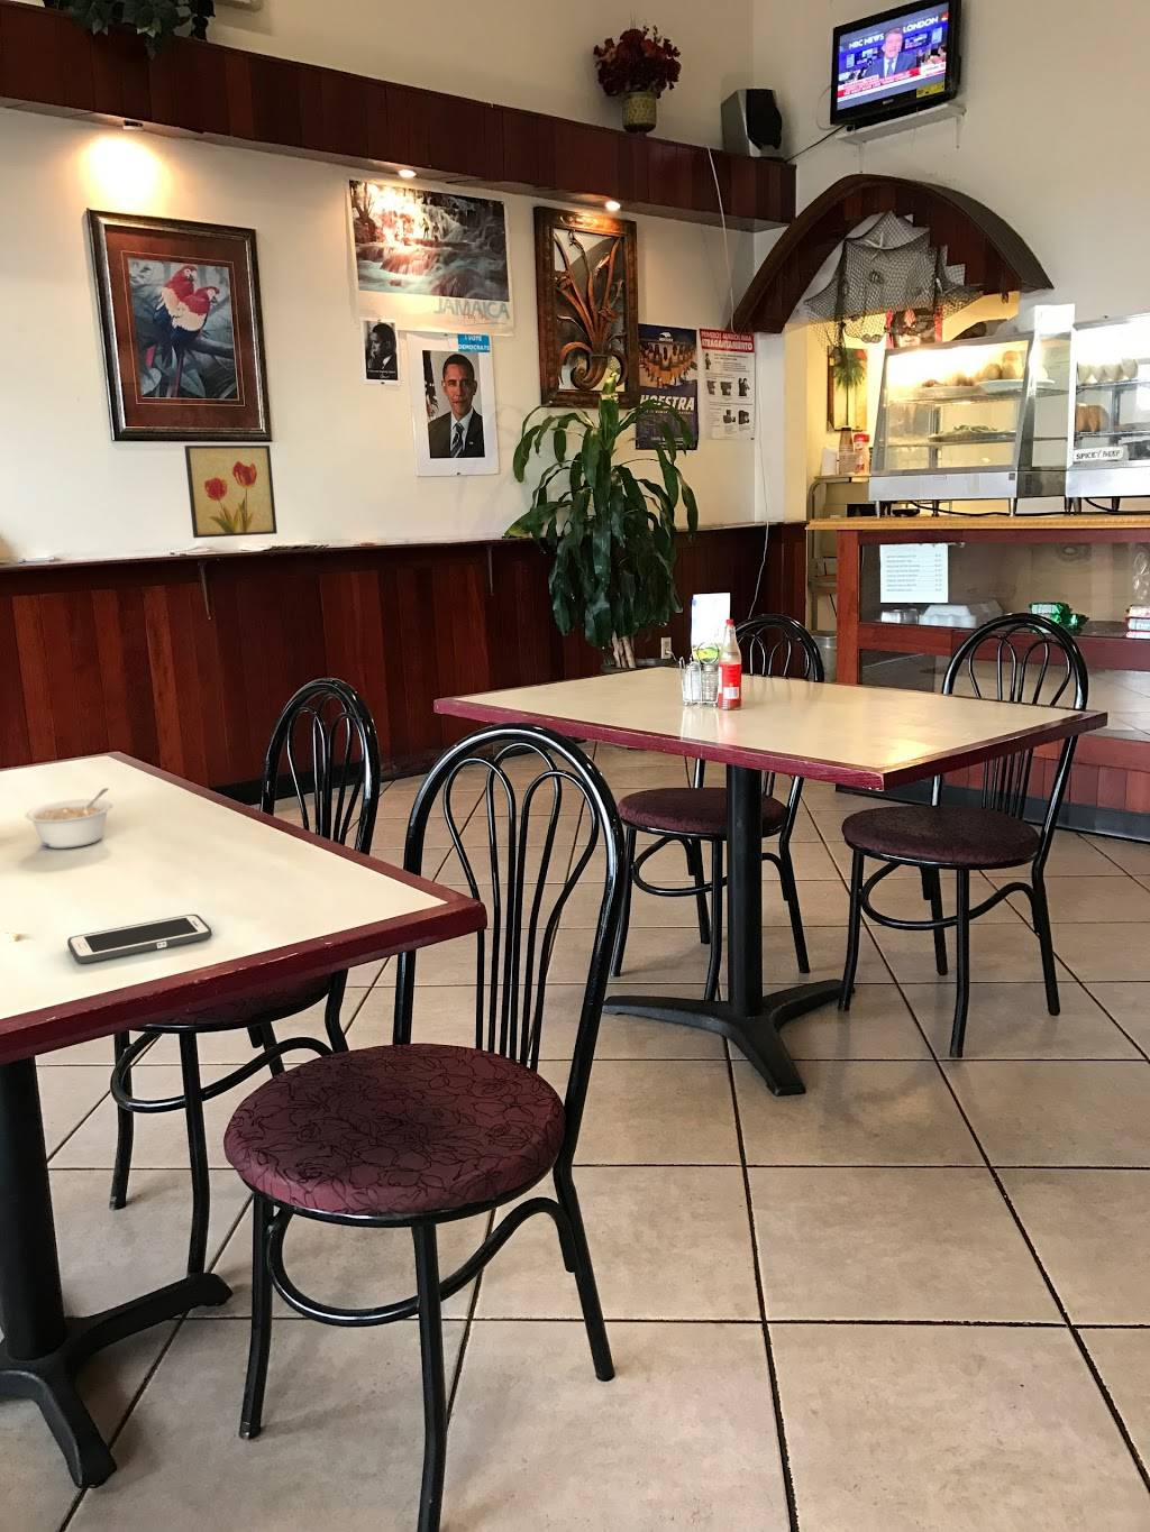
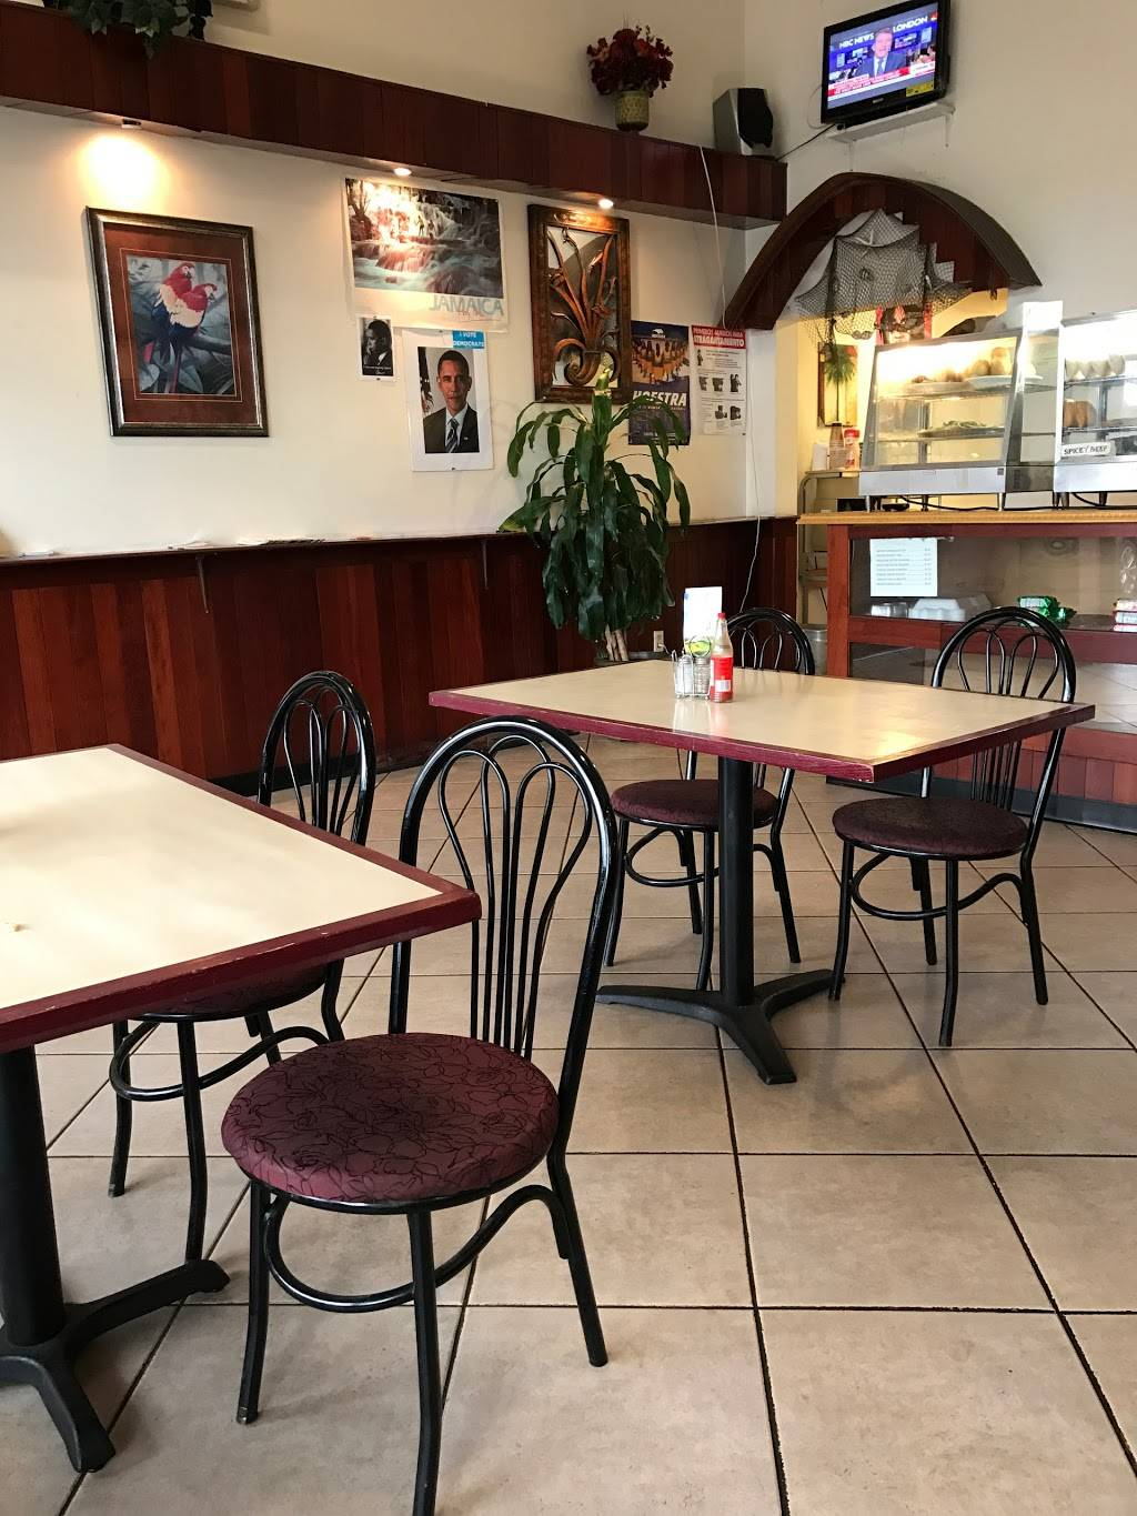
- legume [24,787,114,850]
- cell phone [66,914,214,965]
- wall art [184,444,279,538]
